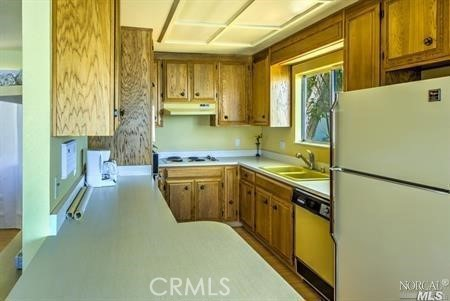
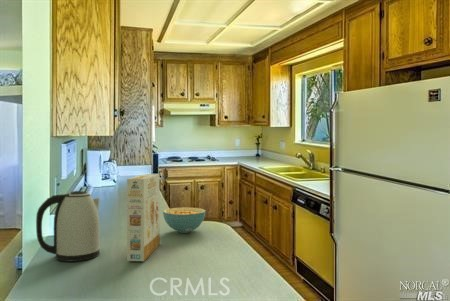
+ cereal bowl [162,206,207,234]
+ kettle [35,190,101,262]
+ cereal box [126,173,161,262]
